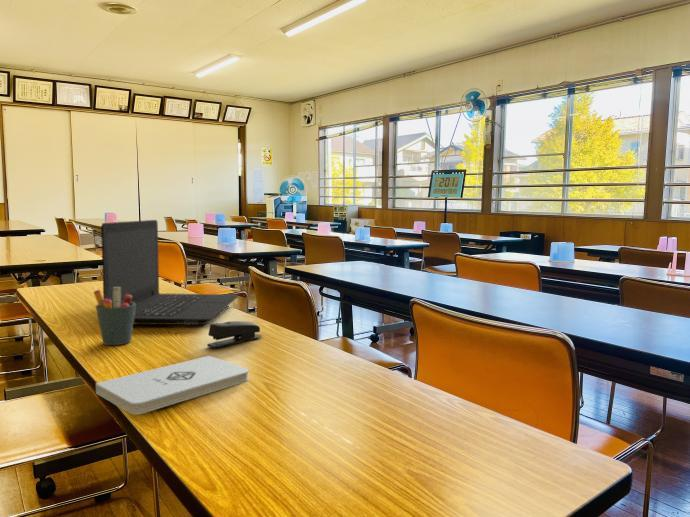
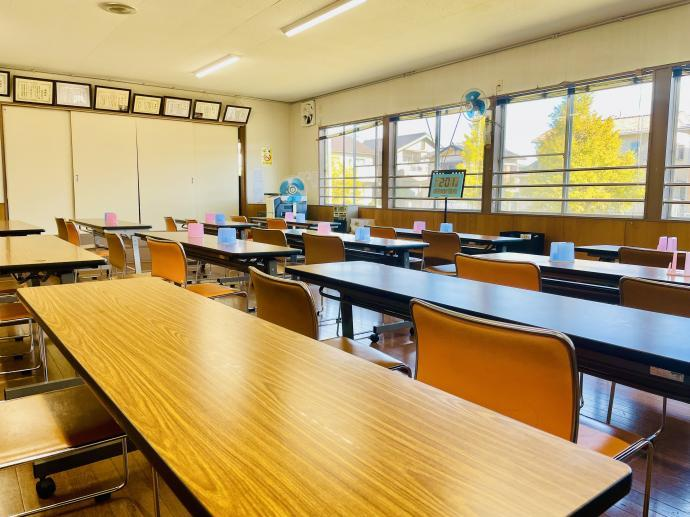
- pen holder [93,287,136,346]
- stapler [206,320,263,349]
- notepad [95,355,250,415]
- laptop [100,219,240,326]
